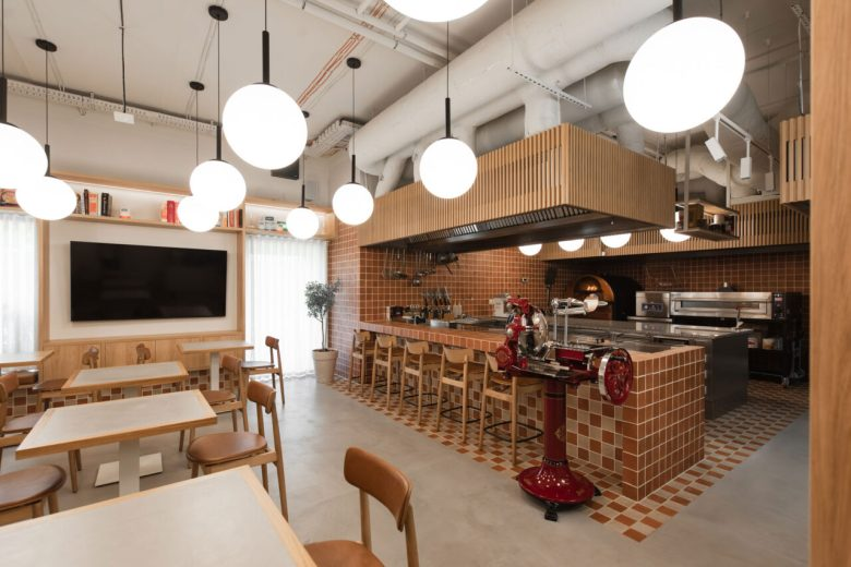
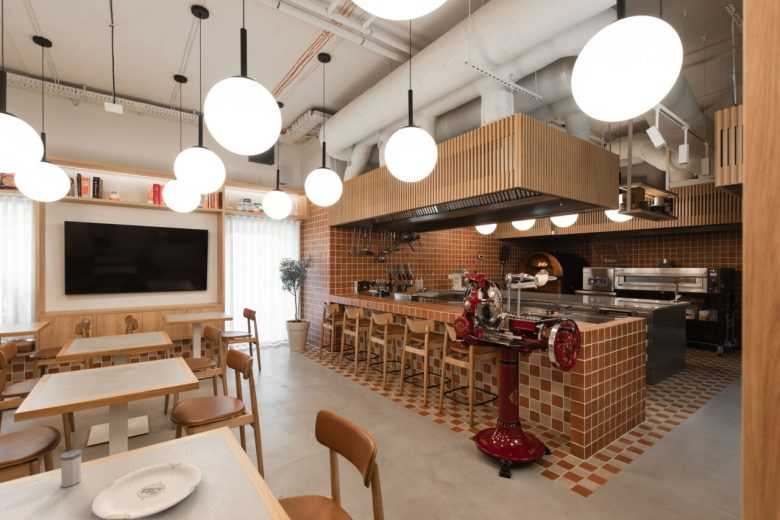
+ salt shaker [59,448,83,488]
+ plate [91,462,203,520]
